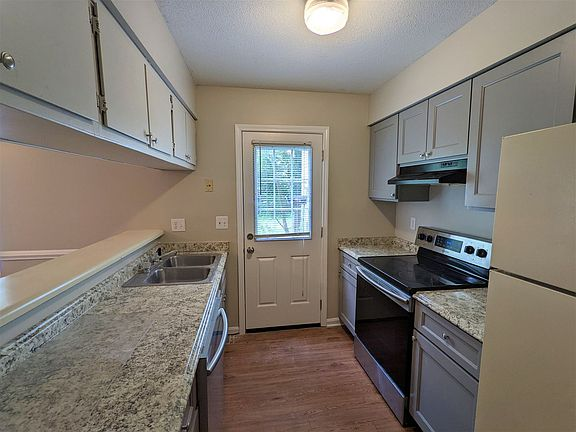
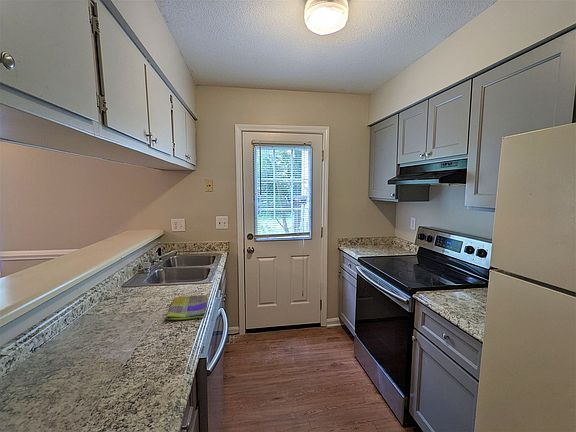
+ dish towel [165,294,210,321]
